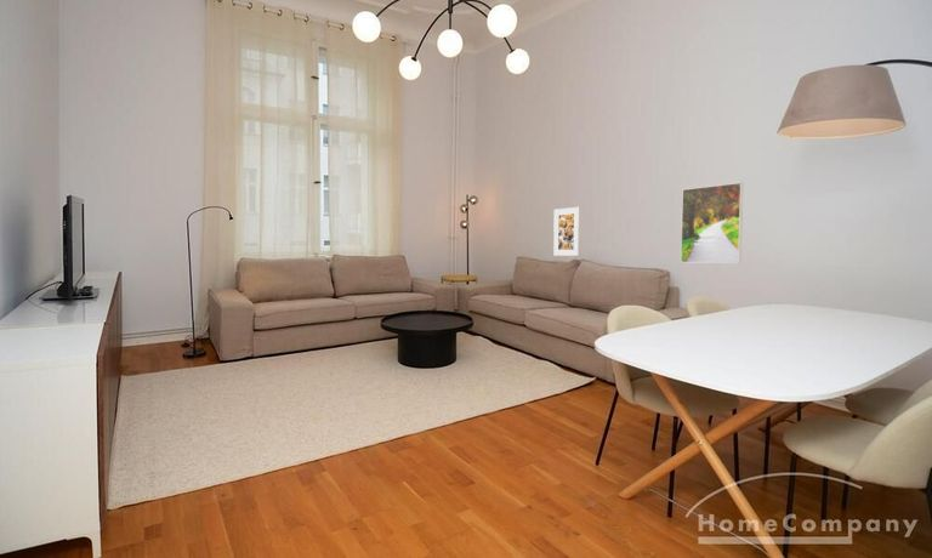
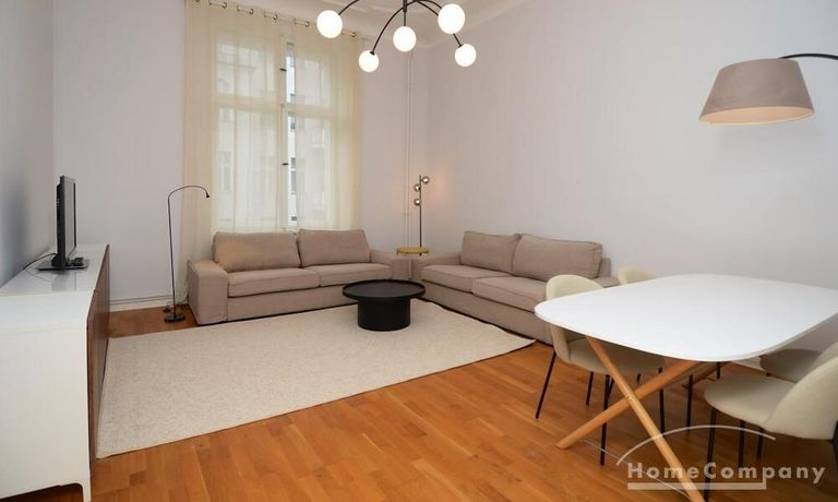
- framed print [552,206,581,257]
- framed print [680,182,744,264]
